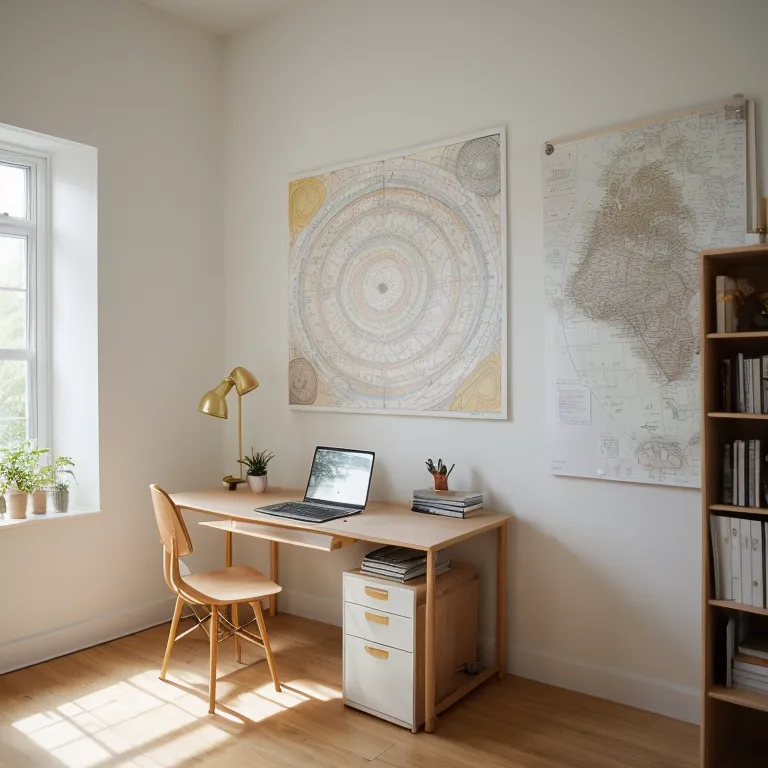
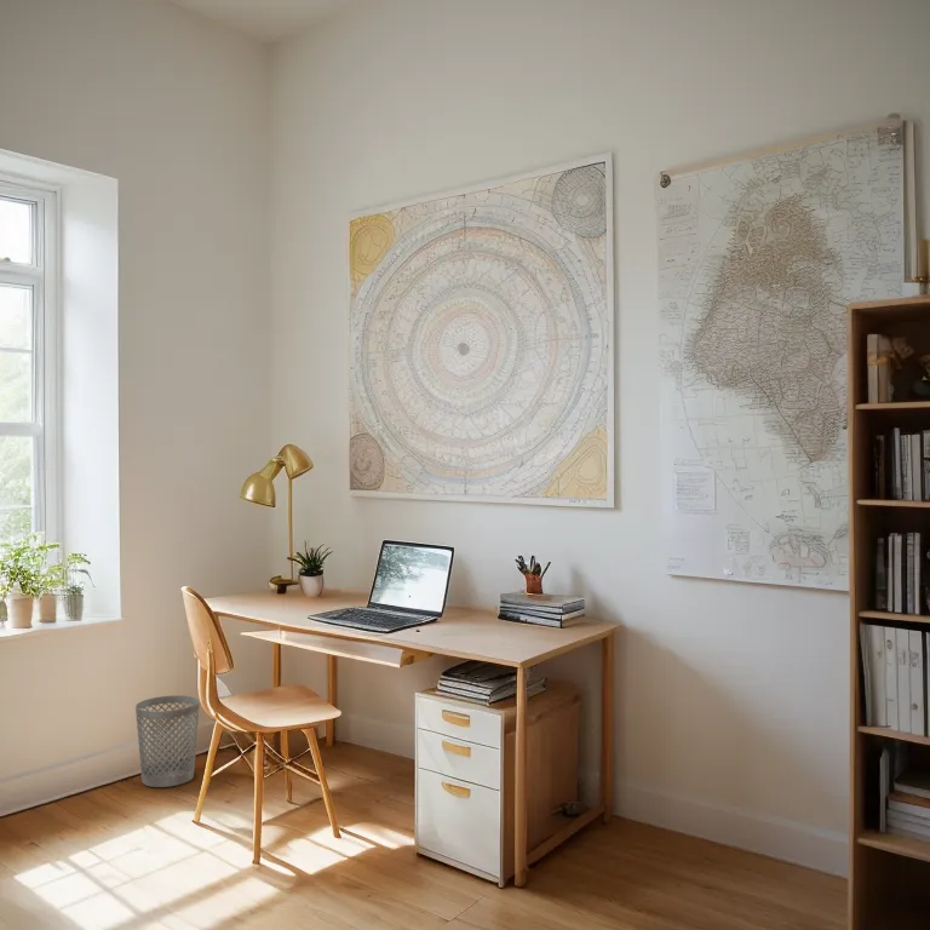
+ wastebasket [134,694,201,788]
